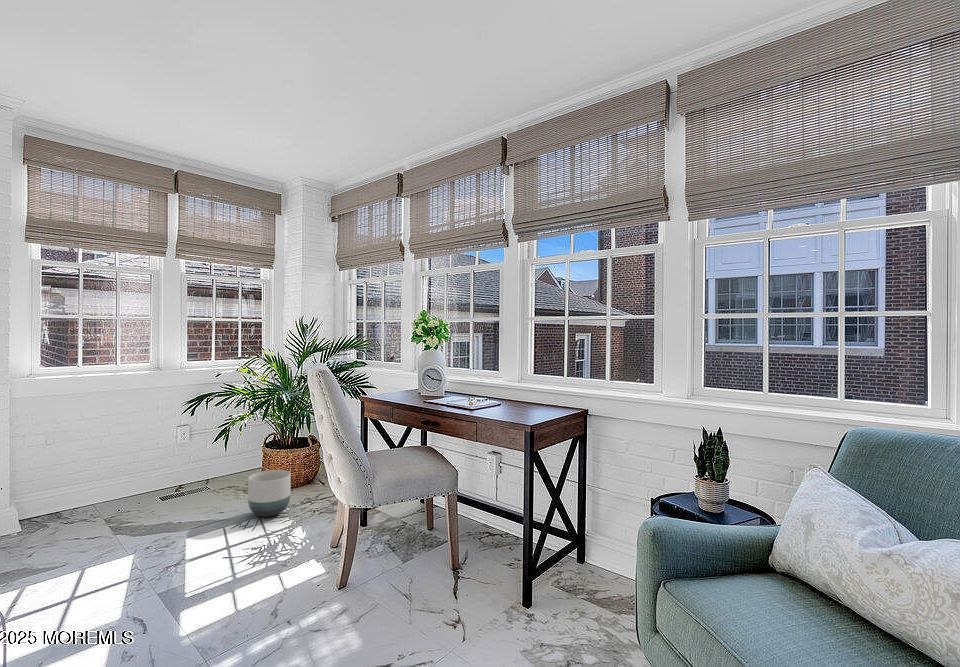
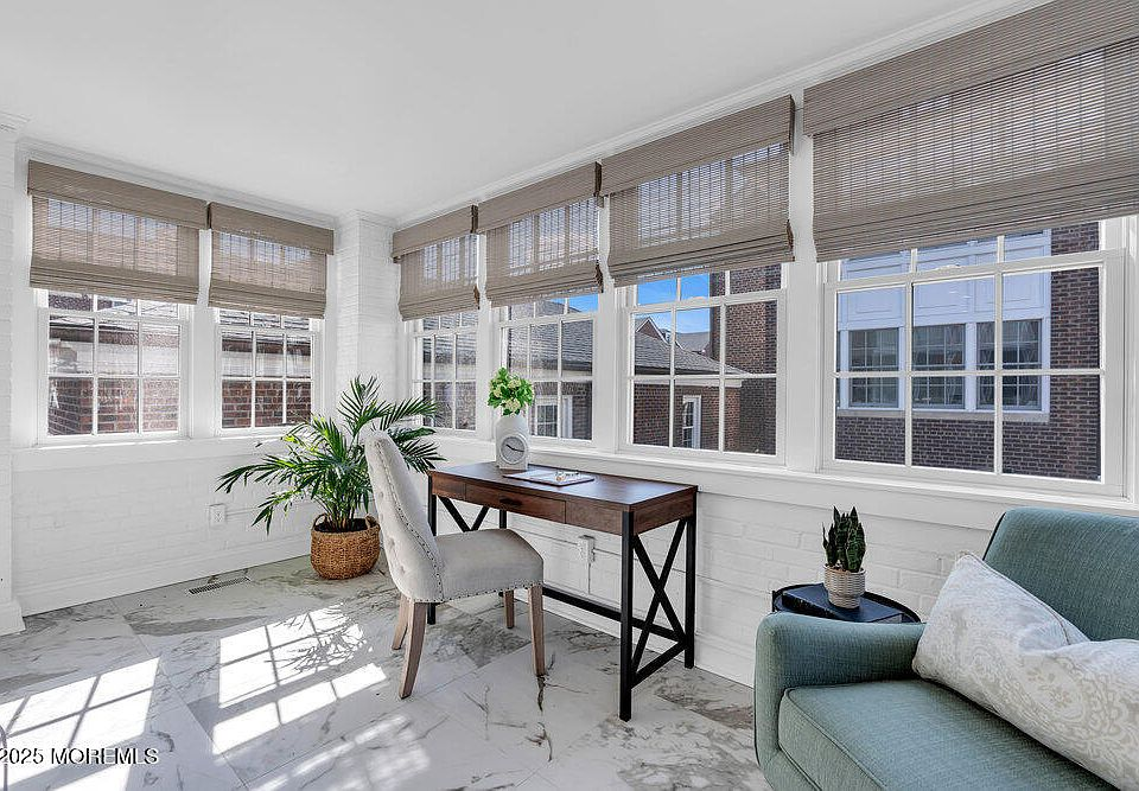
- planter [247,469,292,518]
